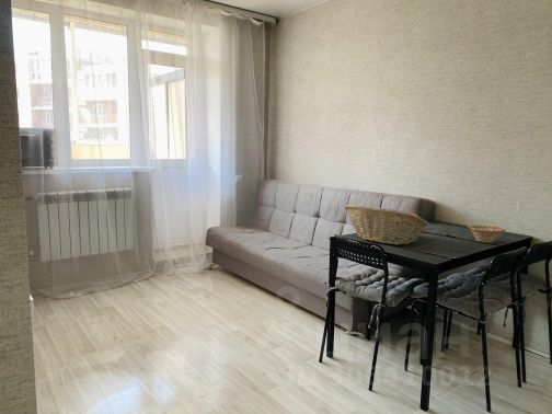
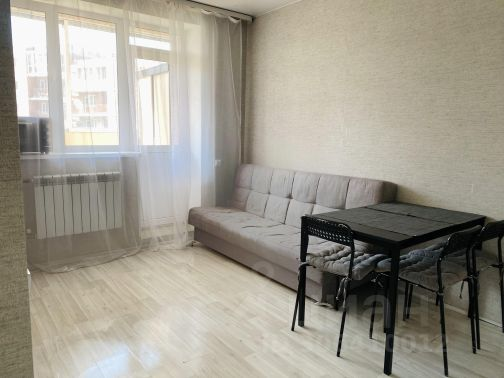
- dish [467,225,507,244]
- fruit basket [344,204,430,246]
